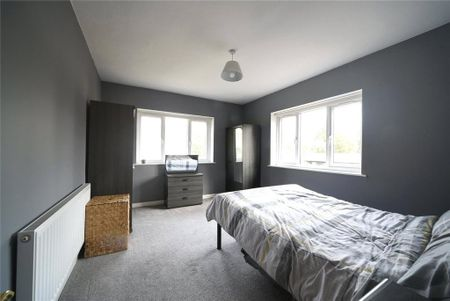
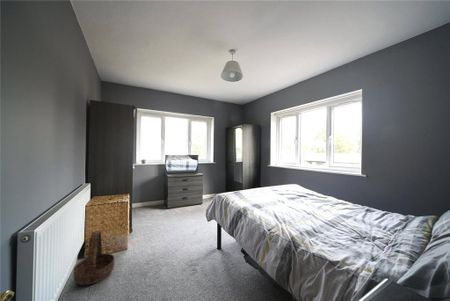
+ basket [73,230,115,286]
